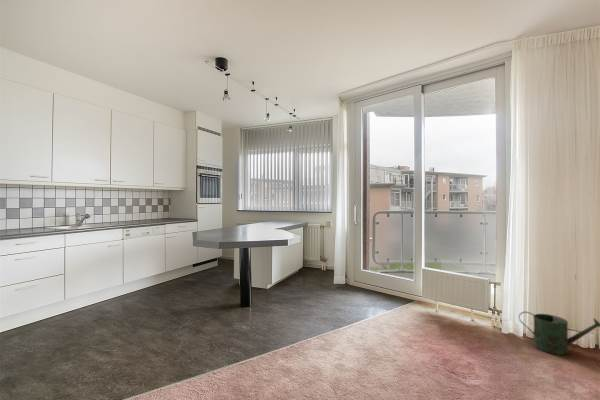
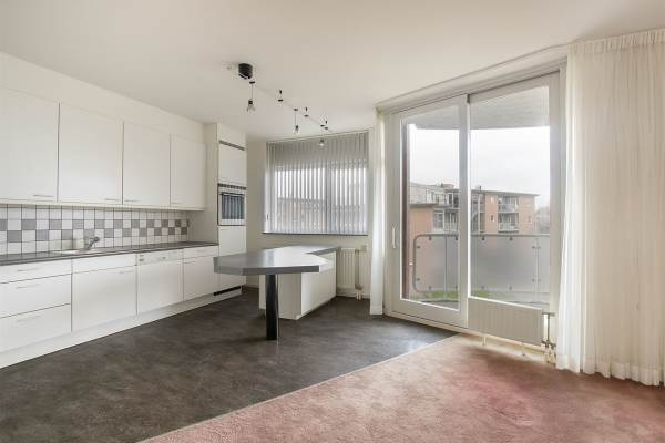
- watering can [518,311,600,356]
